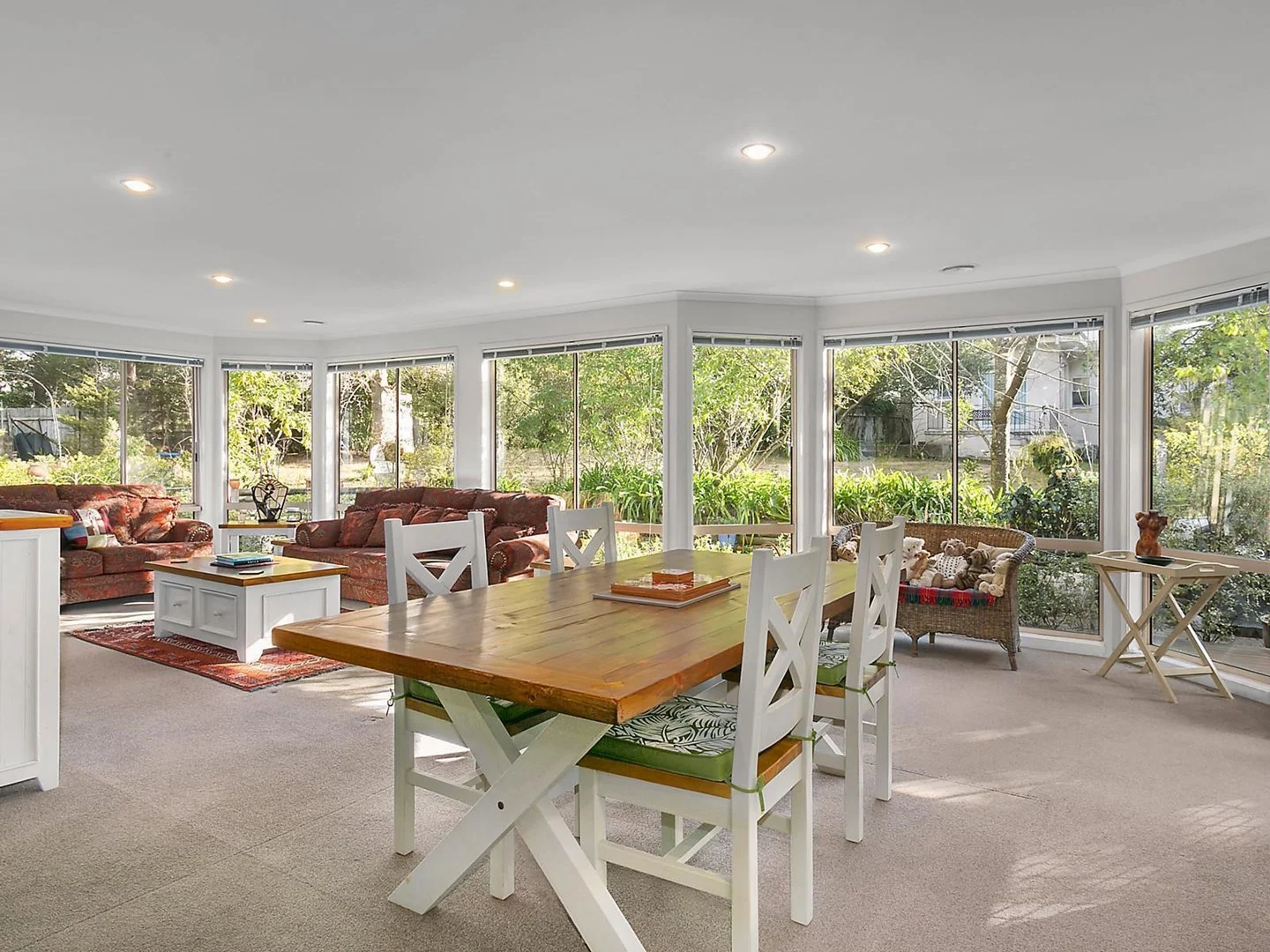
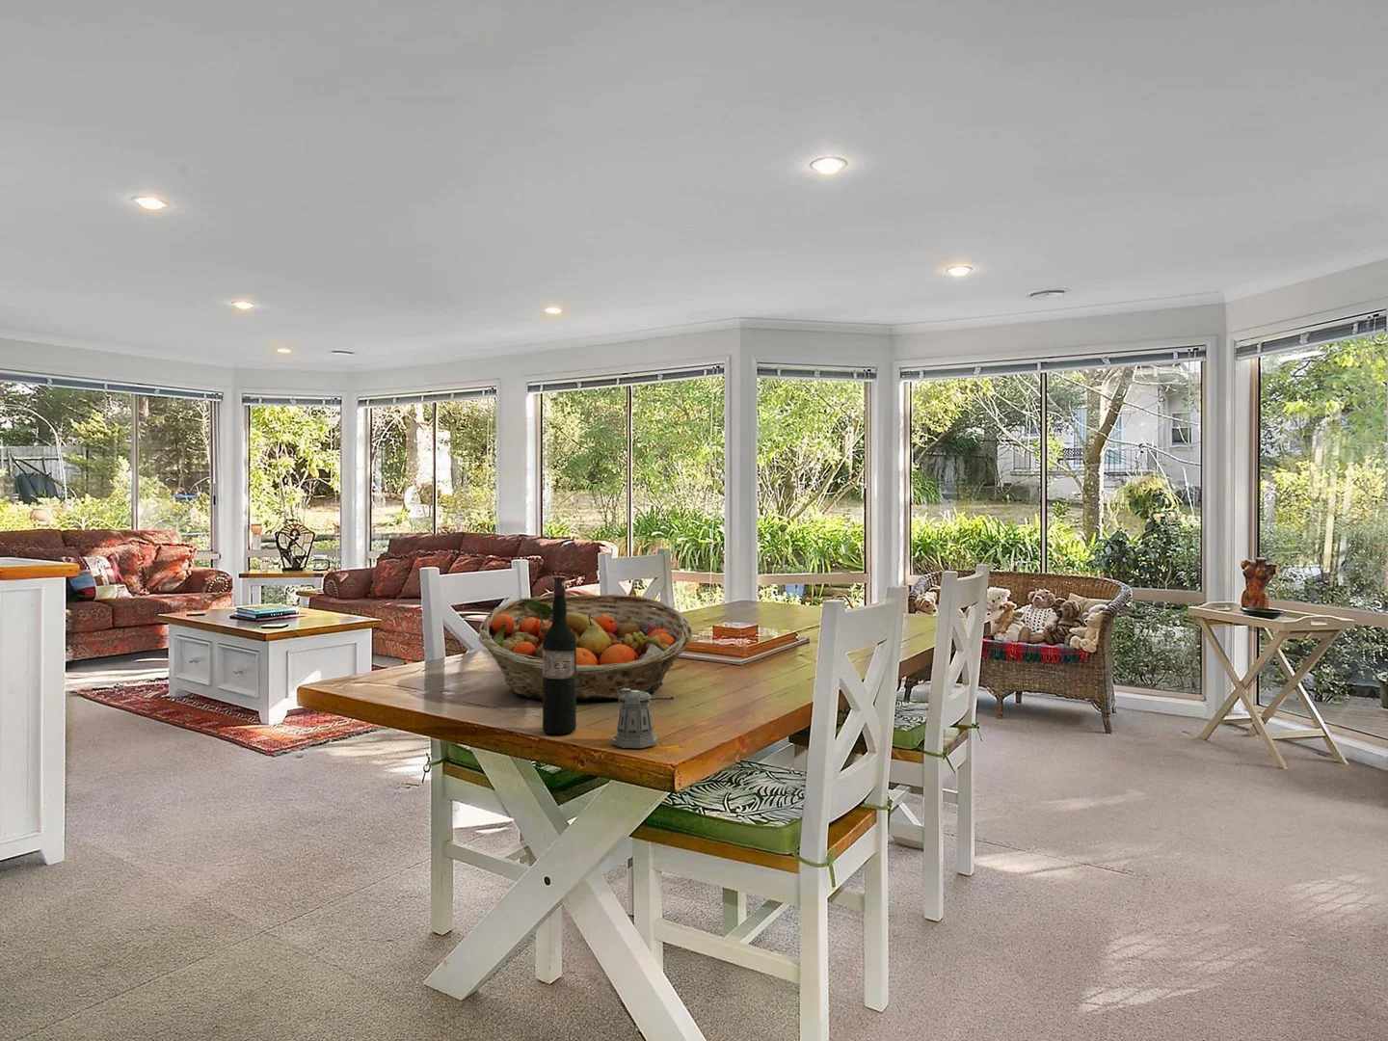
+ pepper shaker [612,688,674,749]
+ wine bottle [542,575,577,735]
+ fruit basket [478,594,693,701]
